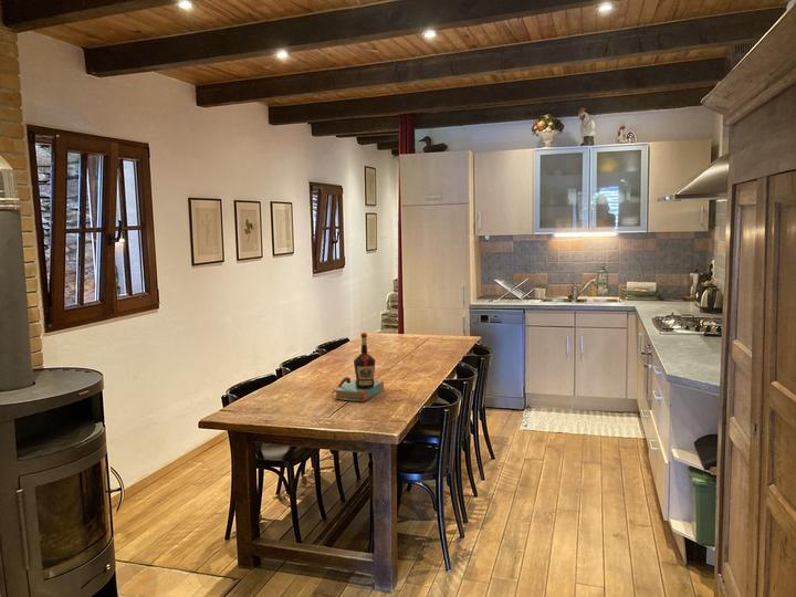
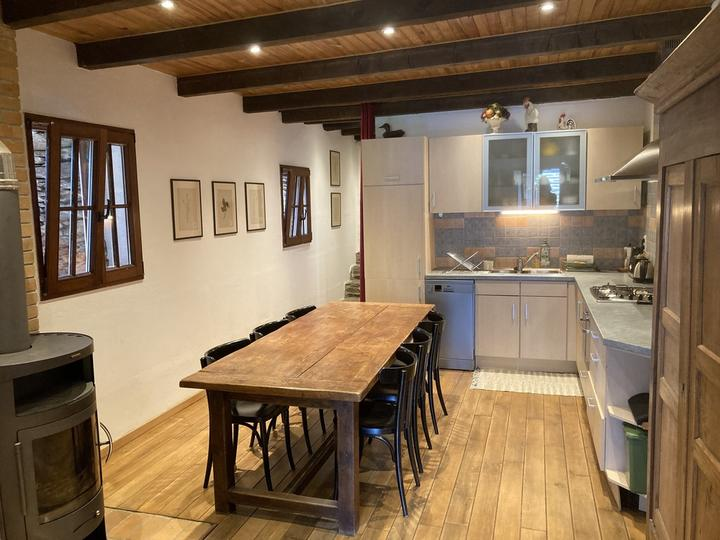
- bottle [331,332,385,402]
